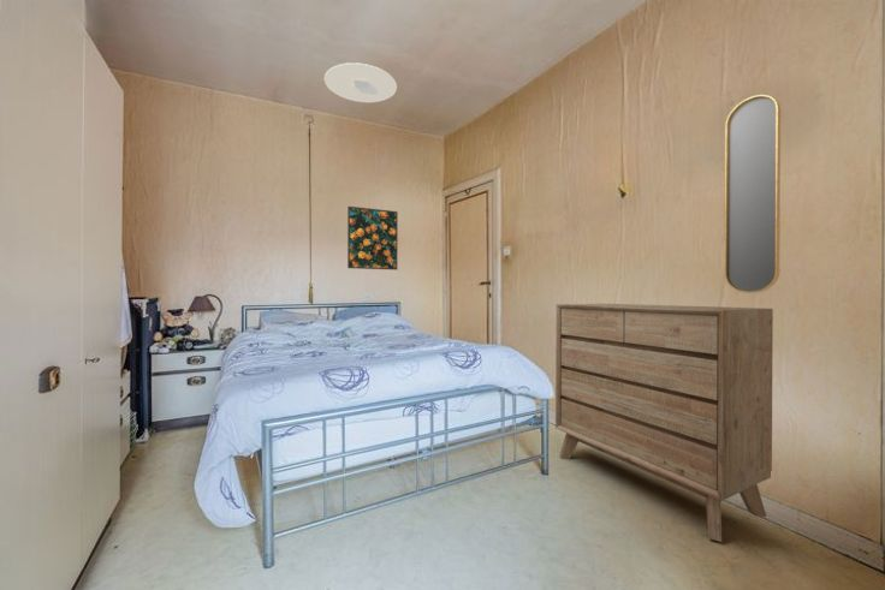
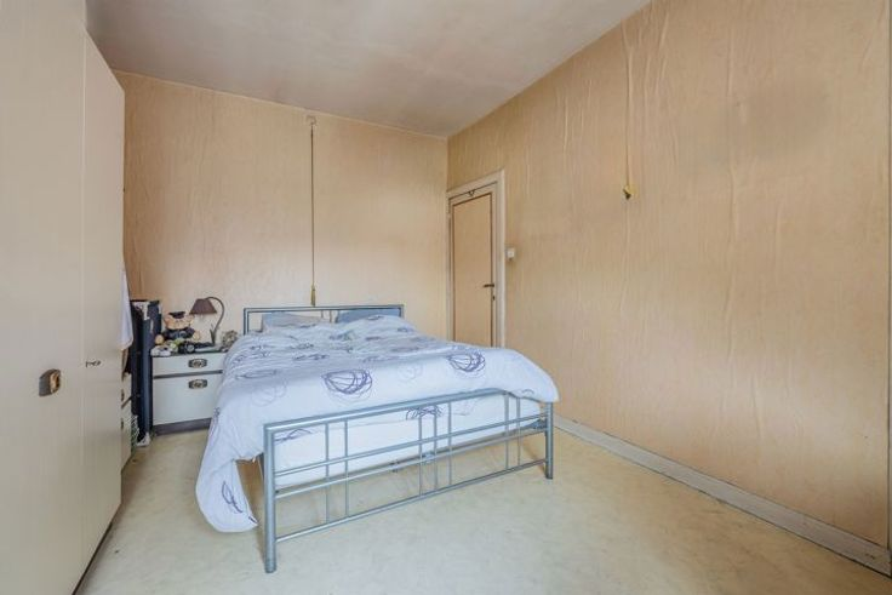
- dresser [554,303,774,543]
- ceiling light [323,61,398,103]
- home mirror [724,94,782,294]
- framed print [346,205,399,272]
